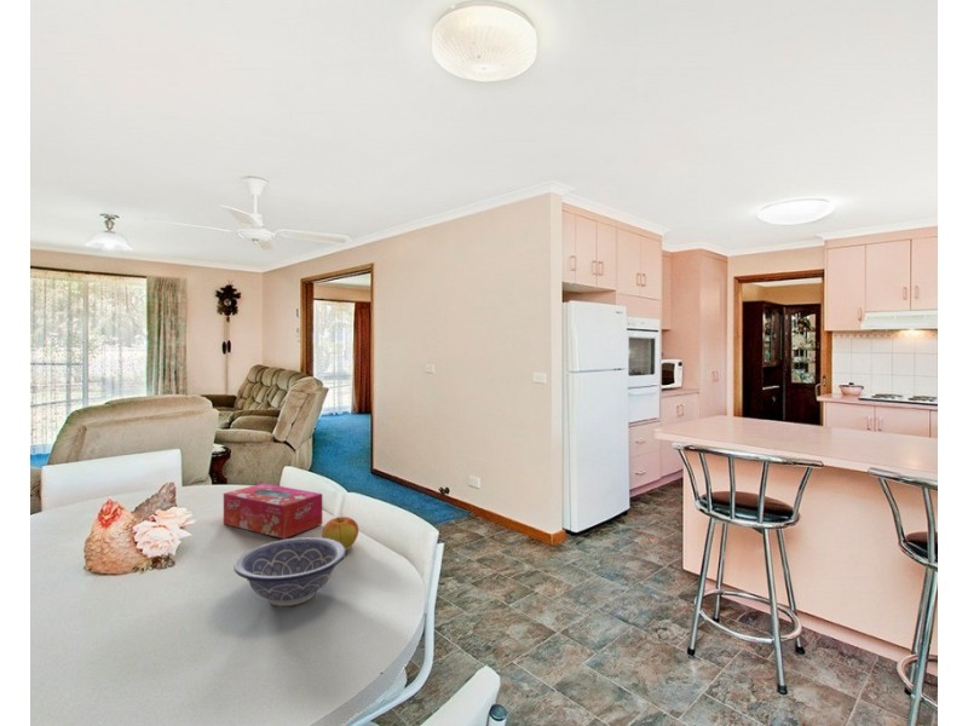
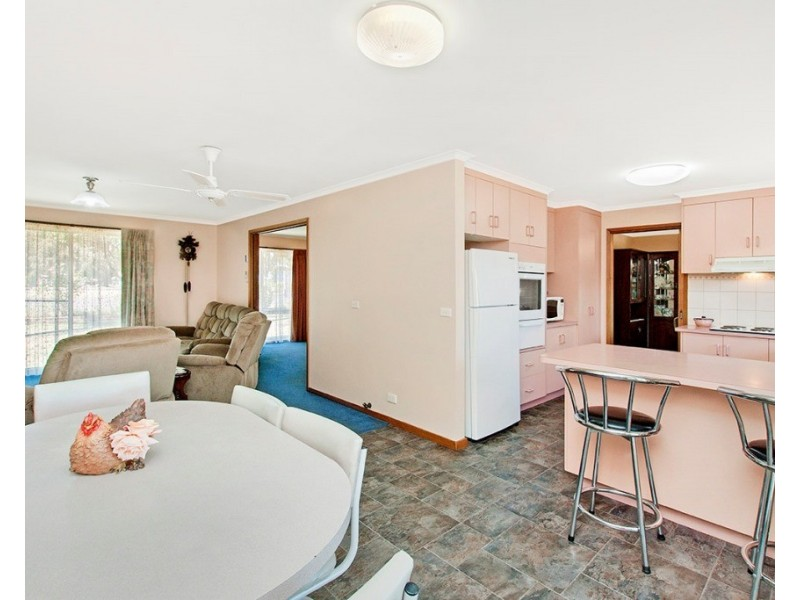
- apple [321,515,359,551]
- decorative bowl [232,536,347,607]
- tissue box [223,483,323,540]
